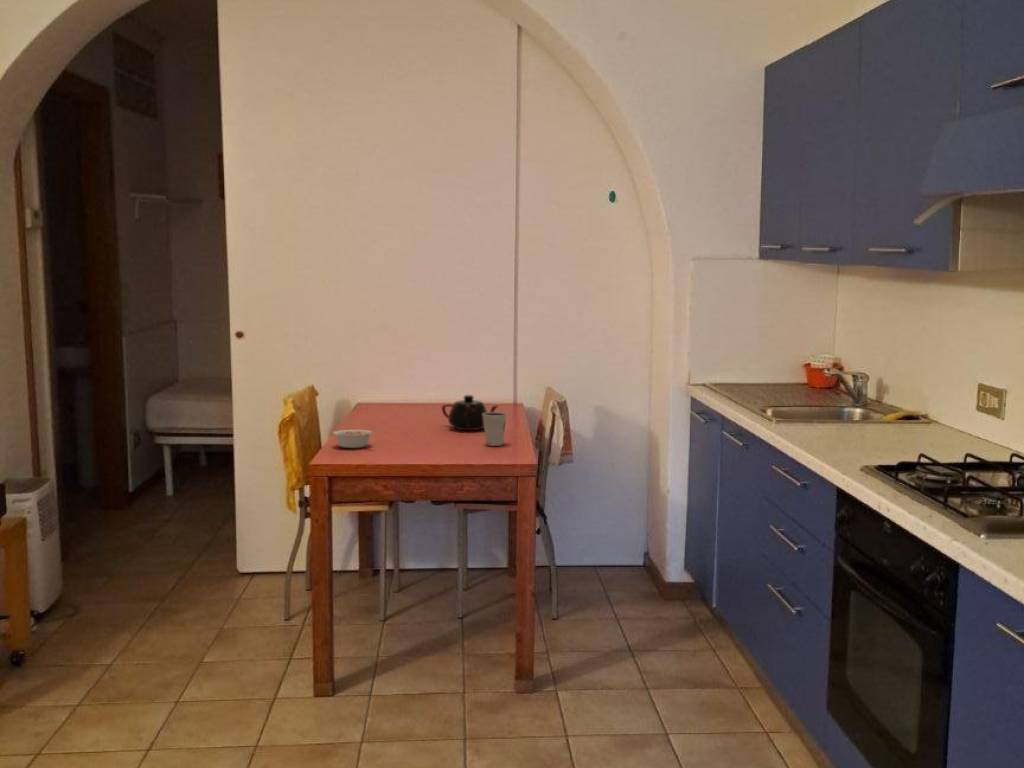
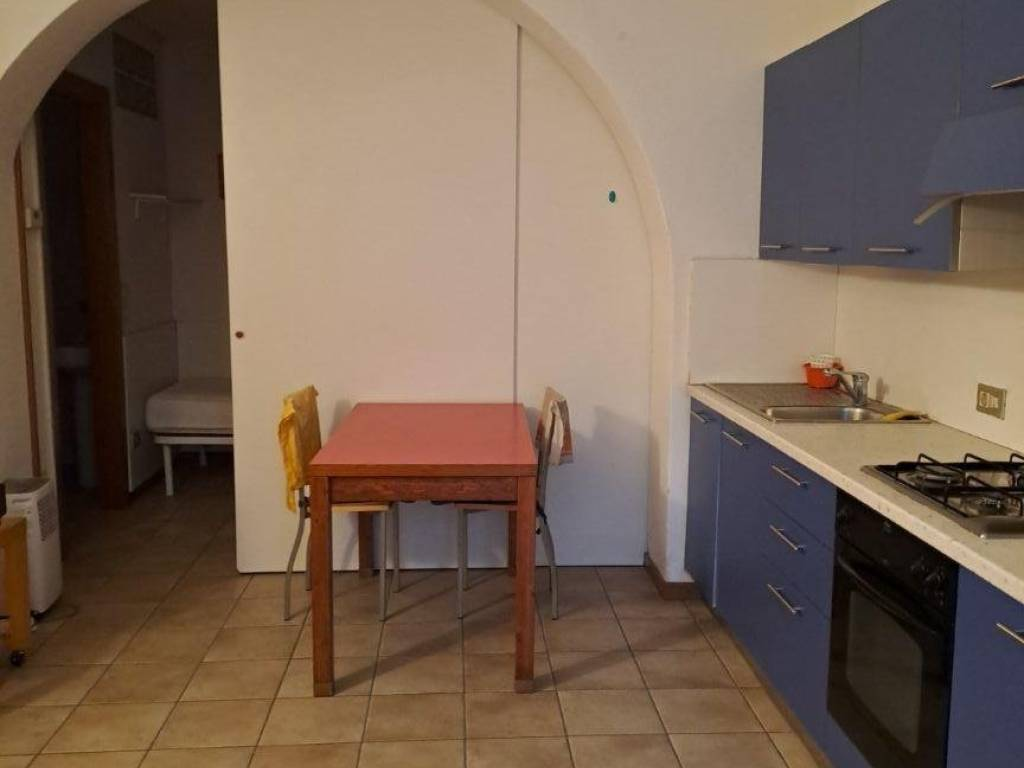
- dixie cup [482,411,508,447]
- teapot [441,394,500,431]
- legume [332,429,374,449]
